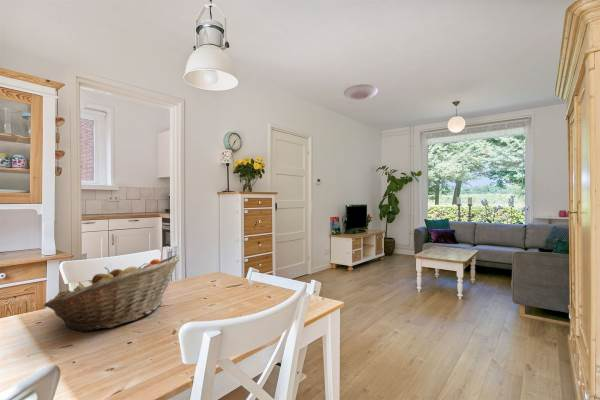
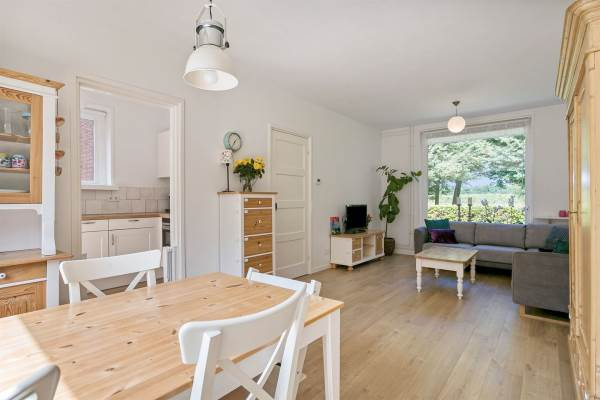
- ceiling light [343,83,379,101]
- fruit basket [42,254,181,333]
